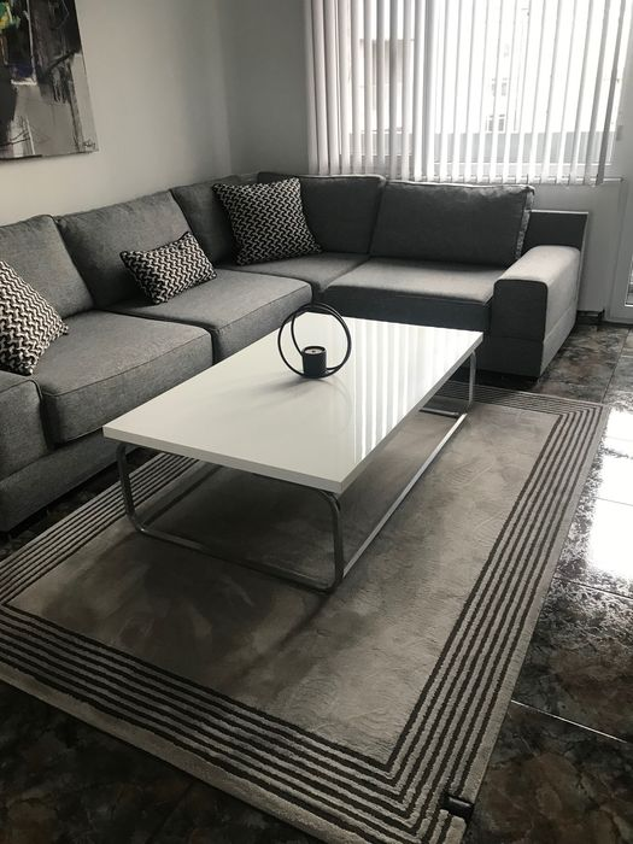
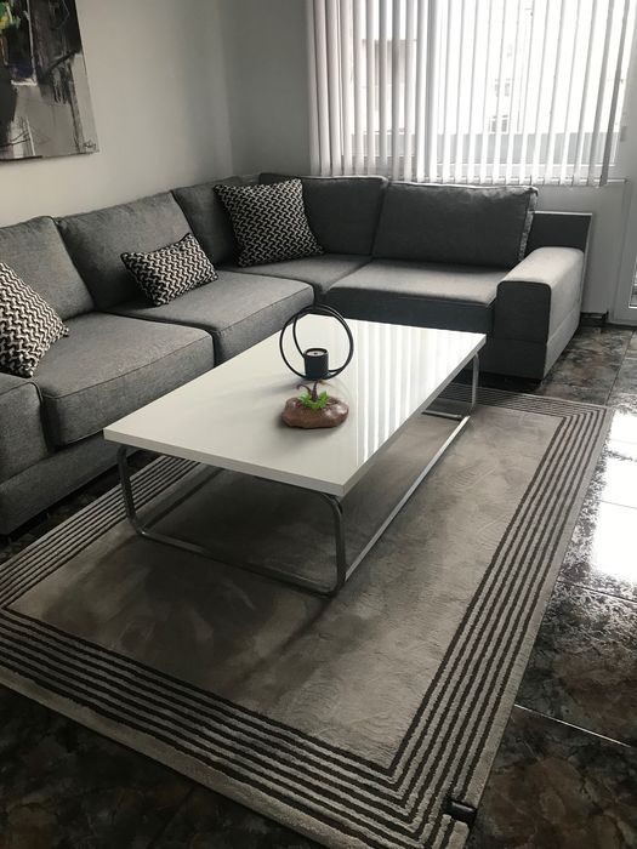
+ succulent planter [280,378,349,429]
